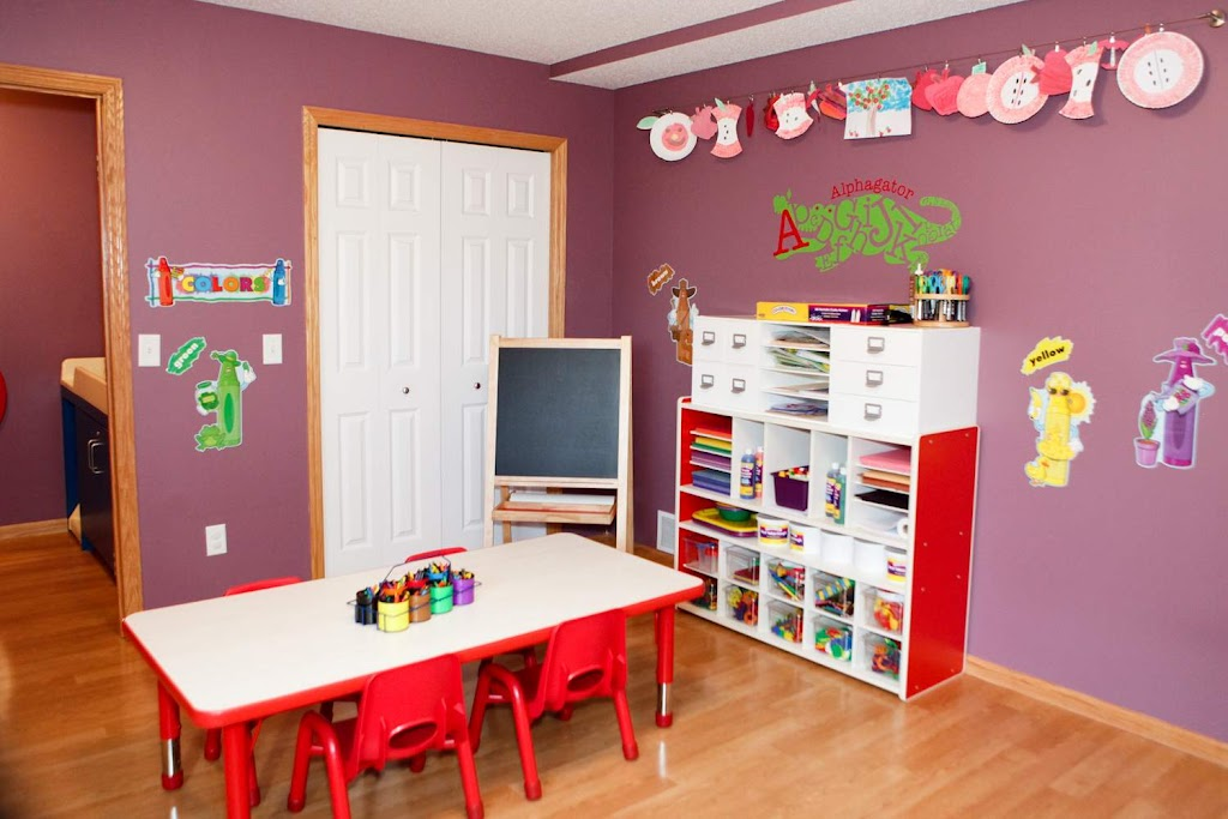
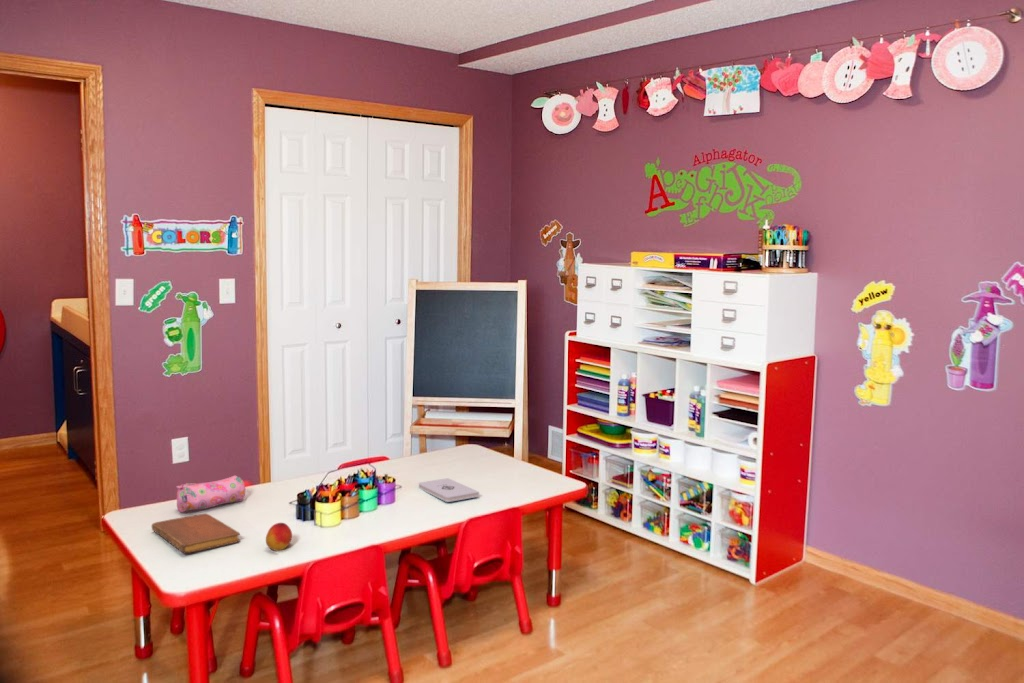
+ notepad [417,477,480,503]
+ pencil case [175,474,246,513]
+ notebook [151,513,241,554]
+ peach [265,522,293,552]
